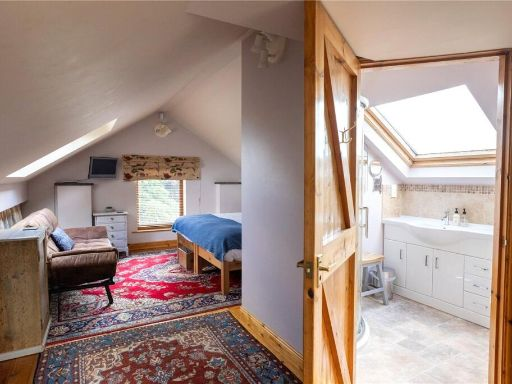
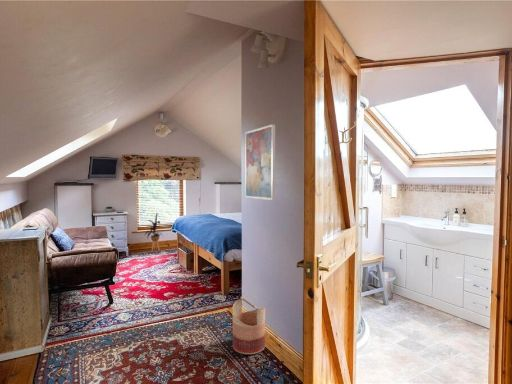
+ basket [232,296,266,355]
+ house plant [144,212,163,252]
+ wall art [245,123,276,201]
